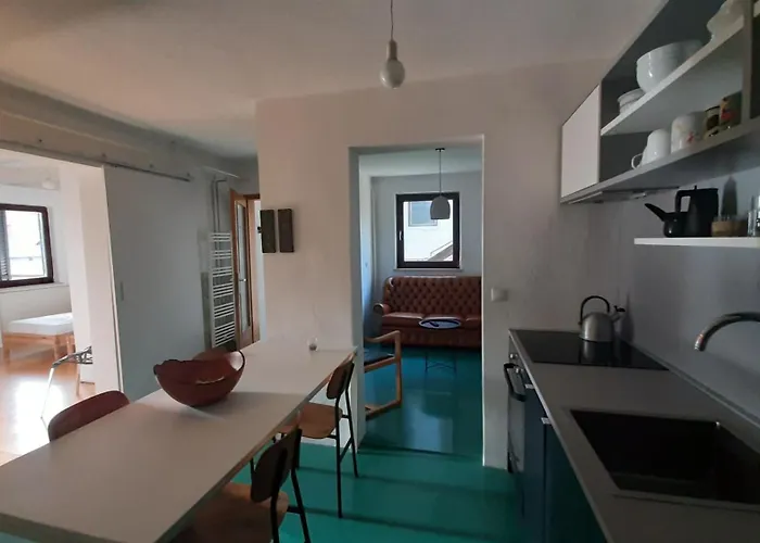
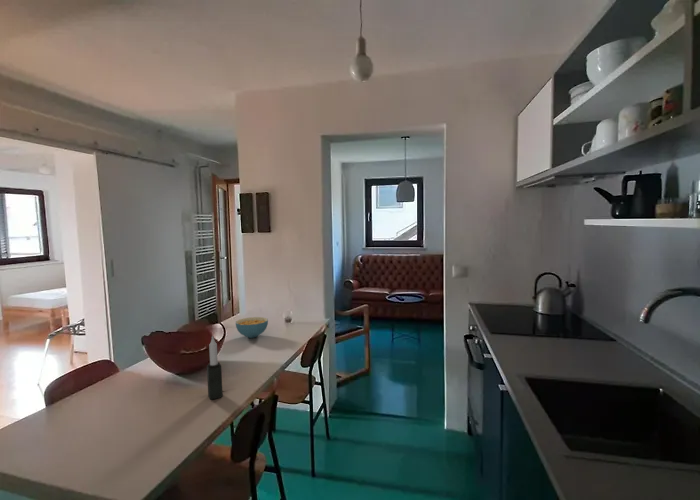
+ cereal bowl [235,316,269,339]
+ candle [206,335,224,401]
